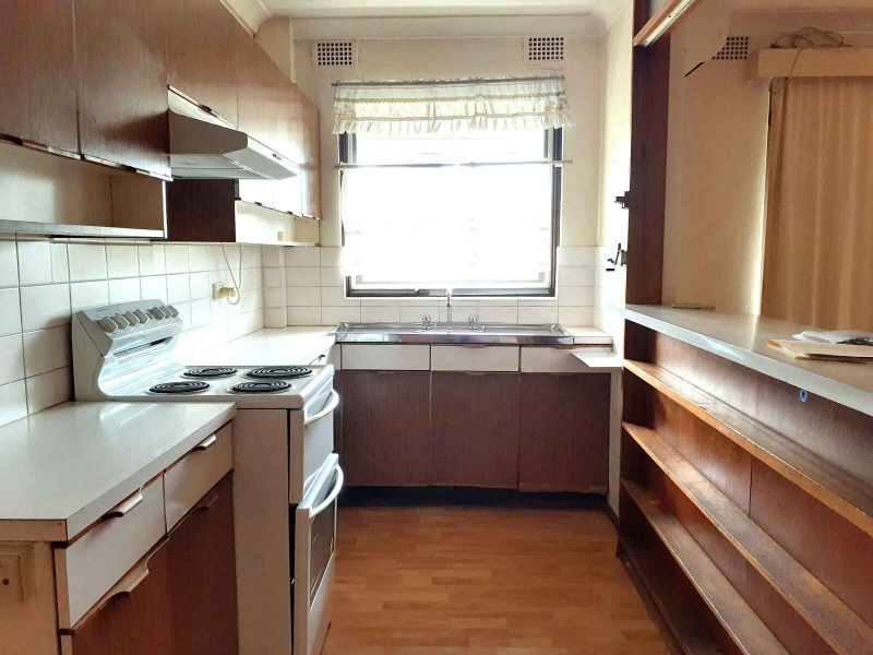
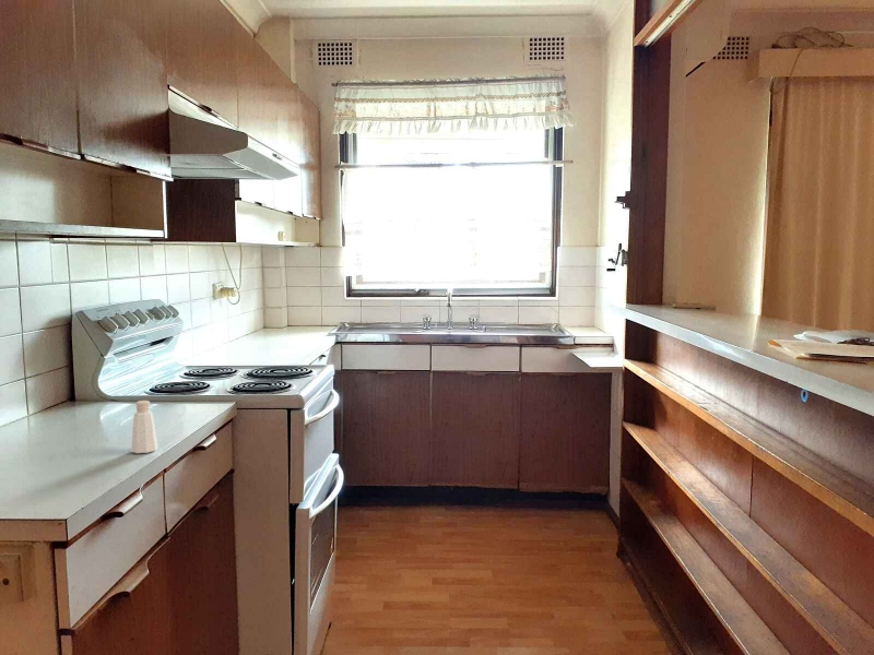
+ pepper shaker [130,400,158,454]
